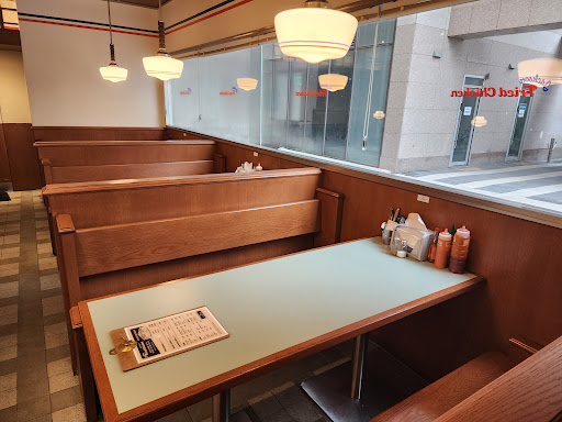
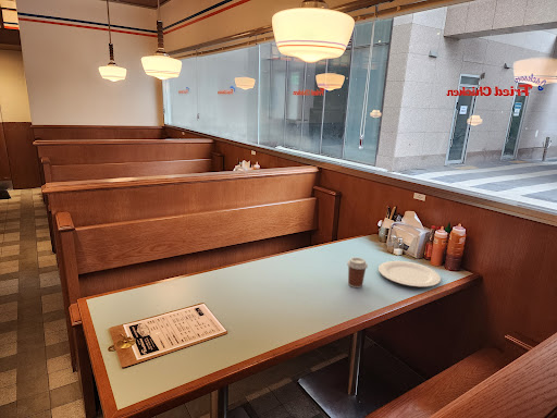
+ plate [377,260,442,288]
+ coffee cup [346,257,369,288]
